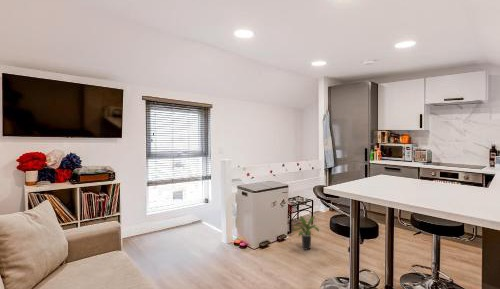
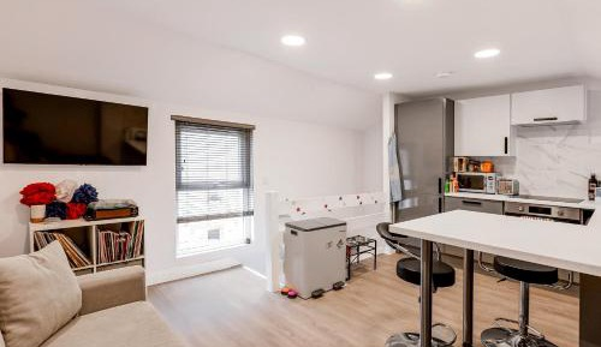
- potted plant [291,215,320,251]
